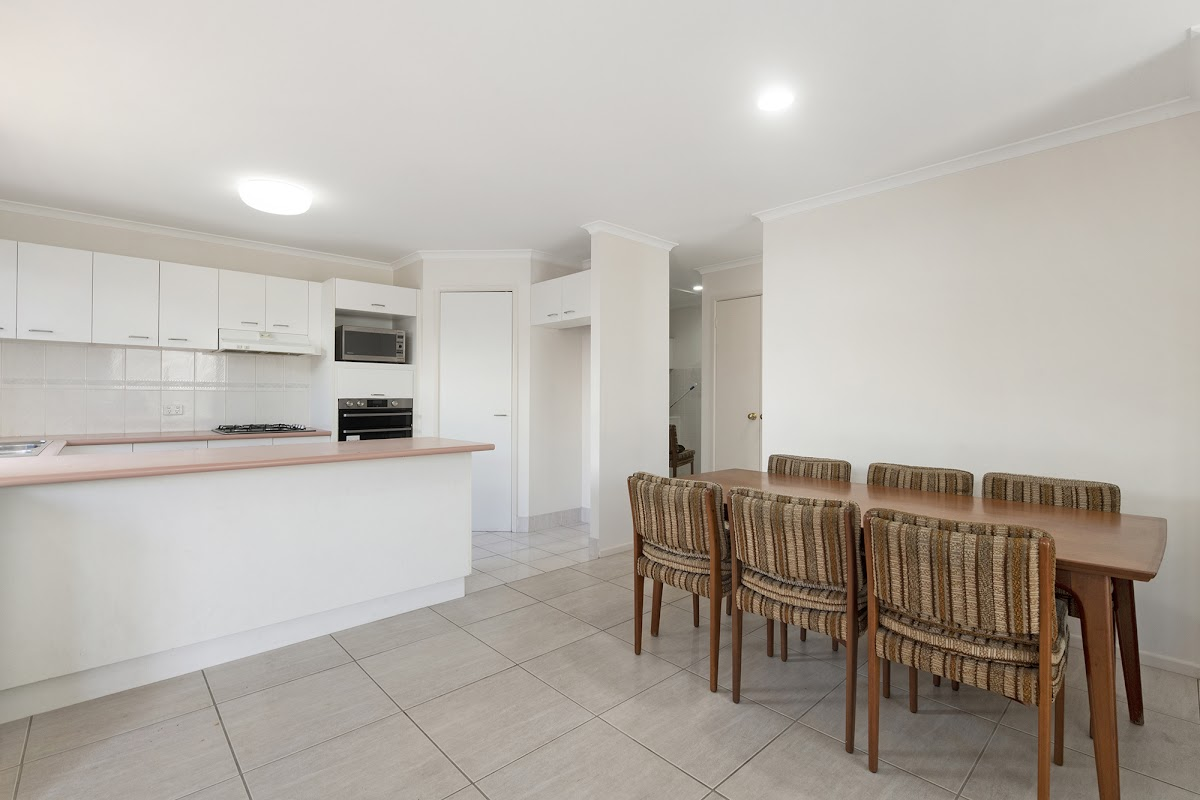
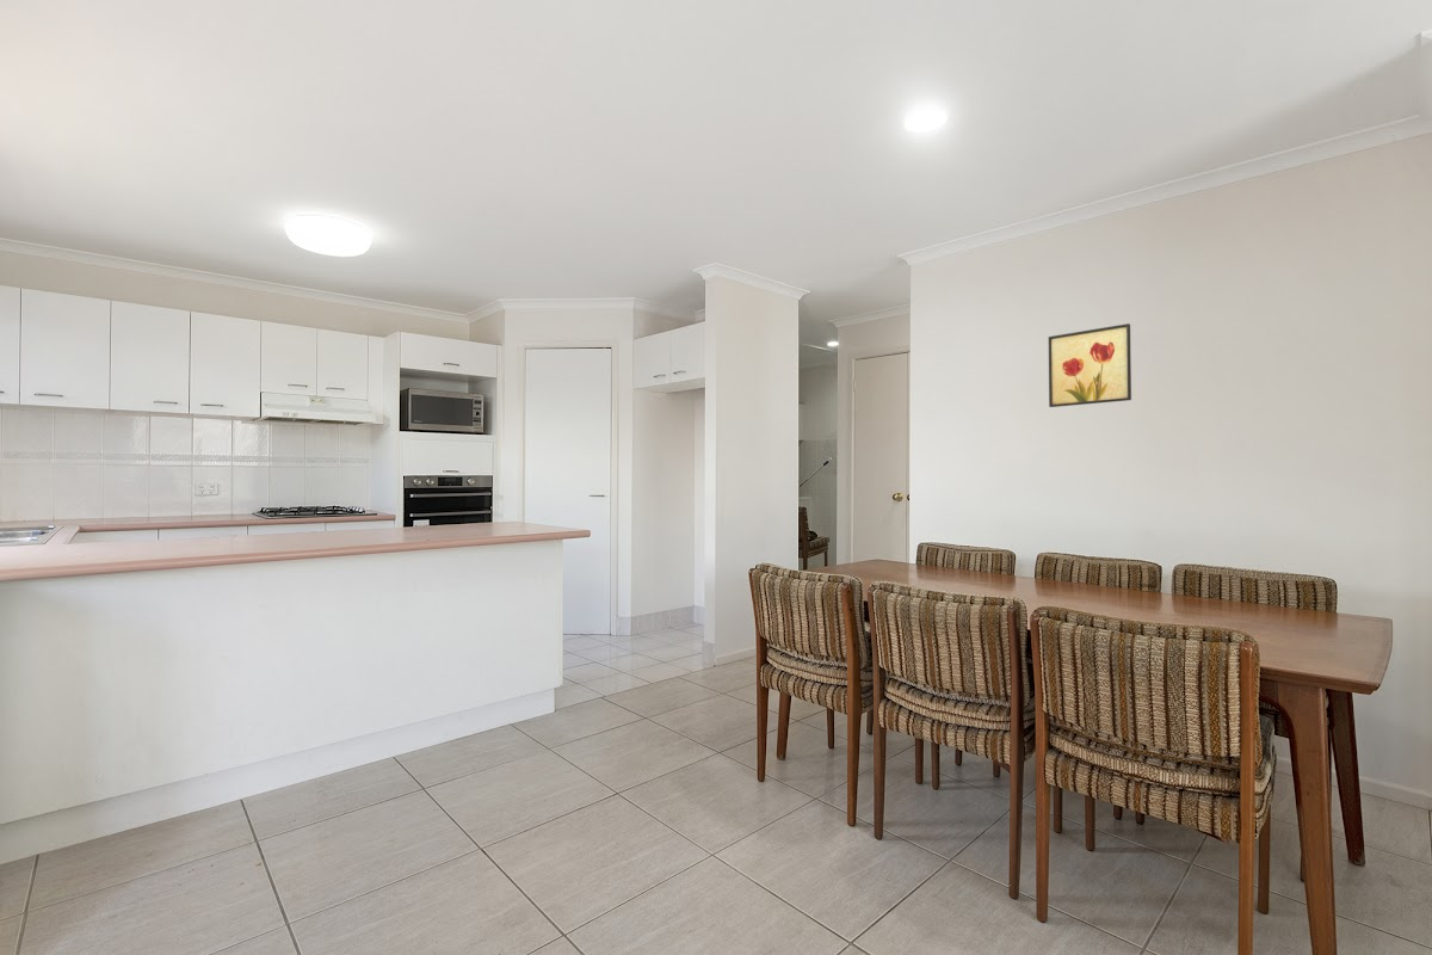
+ wall art [1048,322,1132,408]
